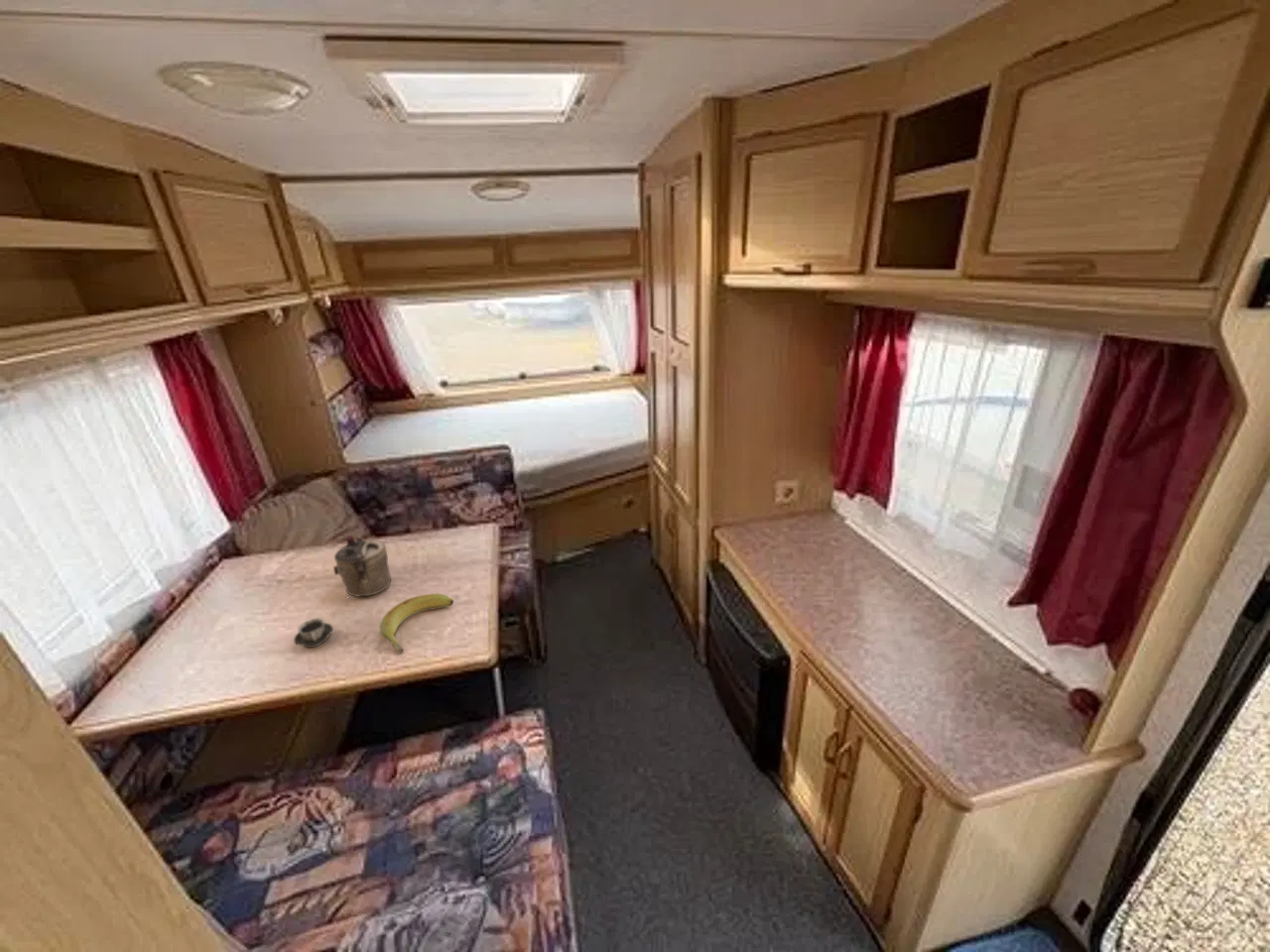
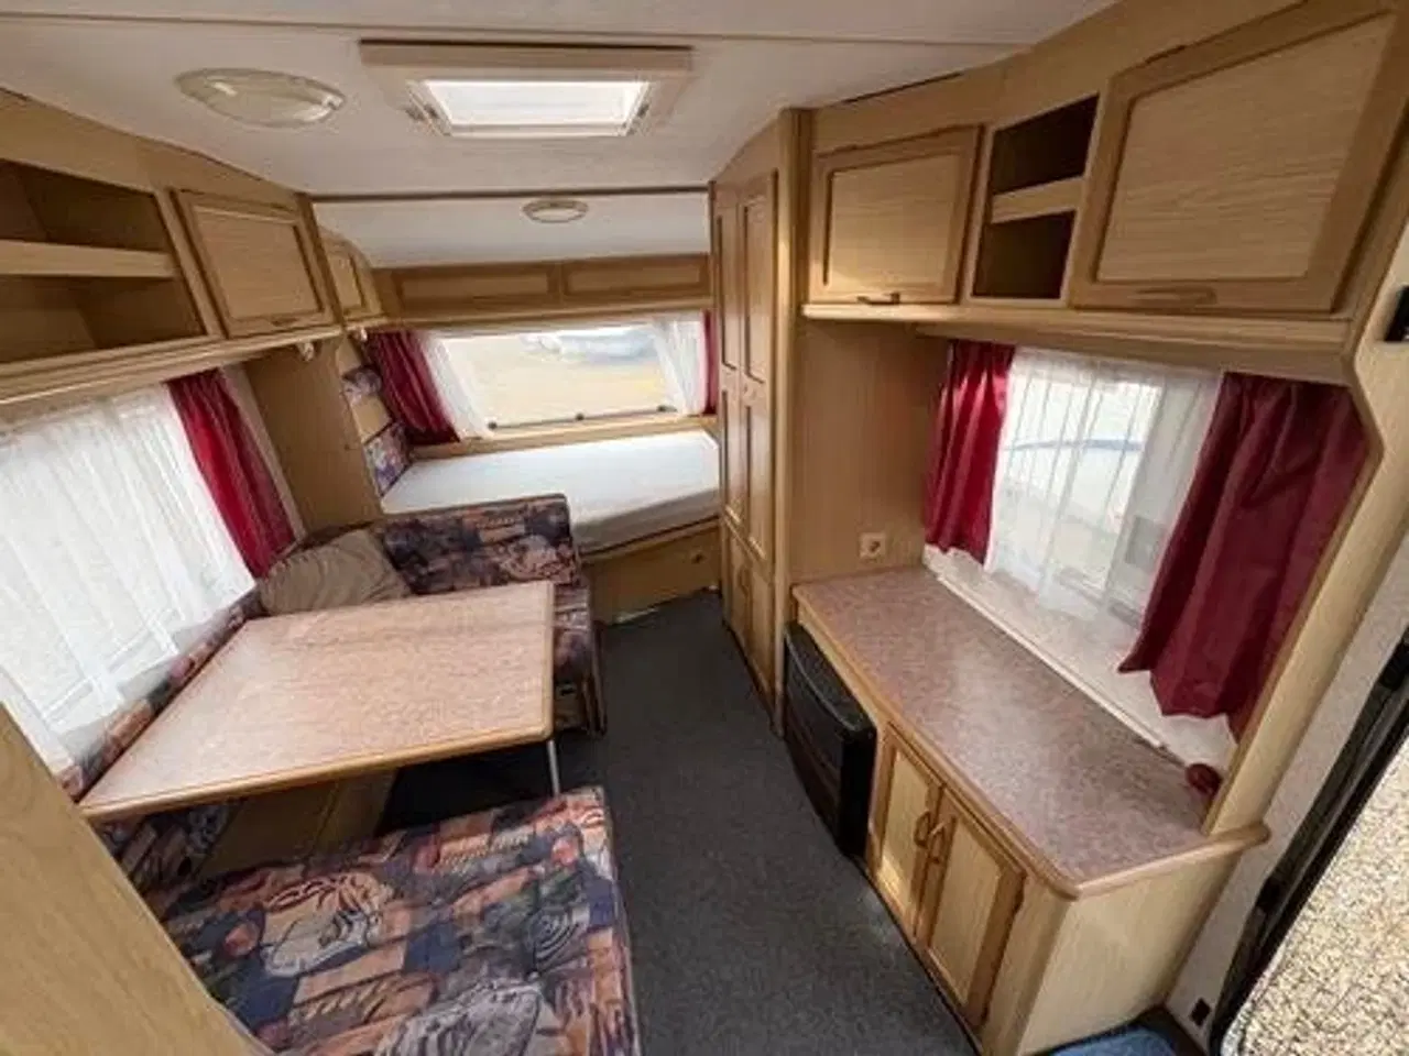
- cup [293,617,334,649]
- teapot [332,535,392,598]
- banana [379,593,454,654]
